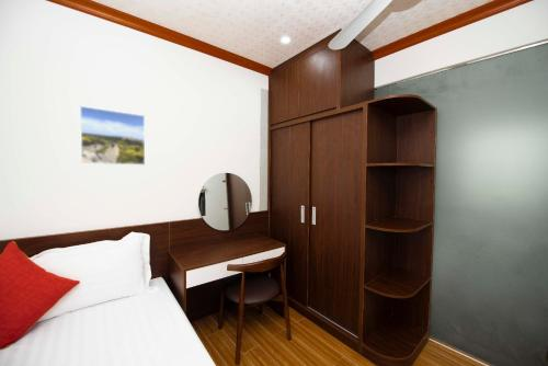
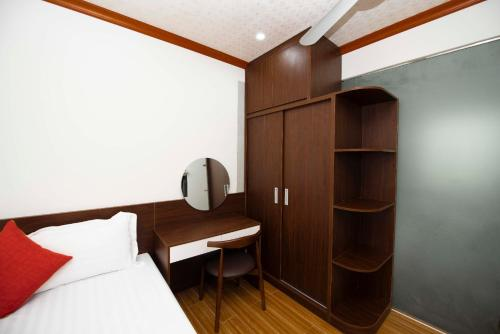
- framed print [79,105,146,167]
